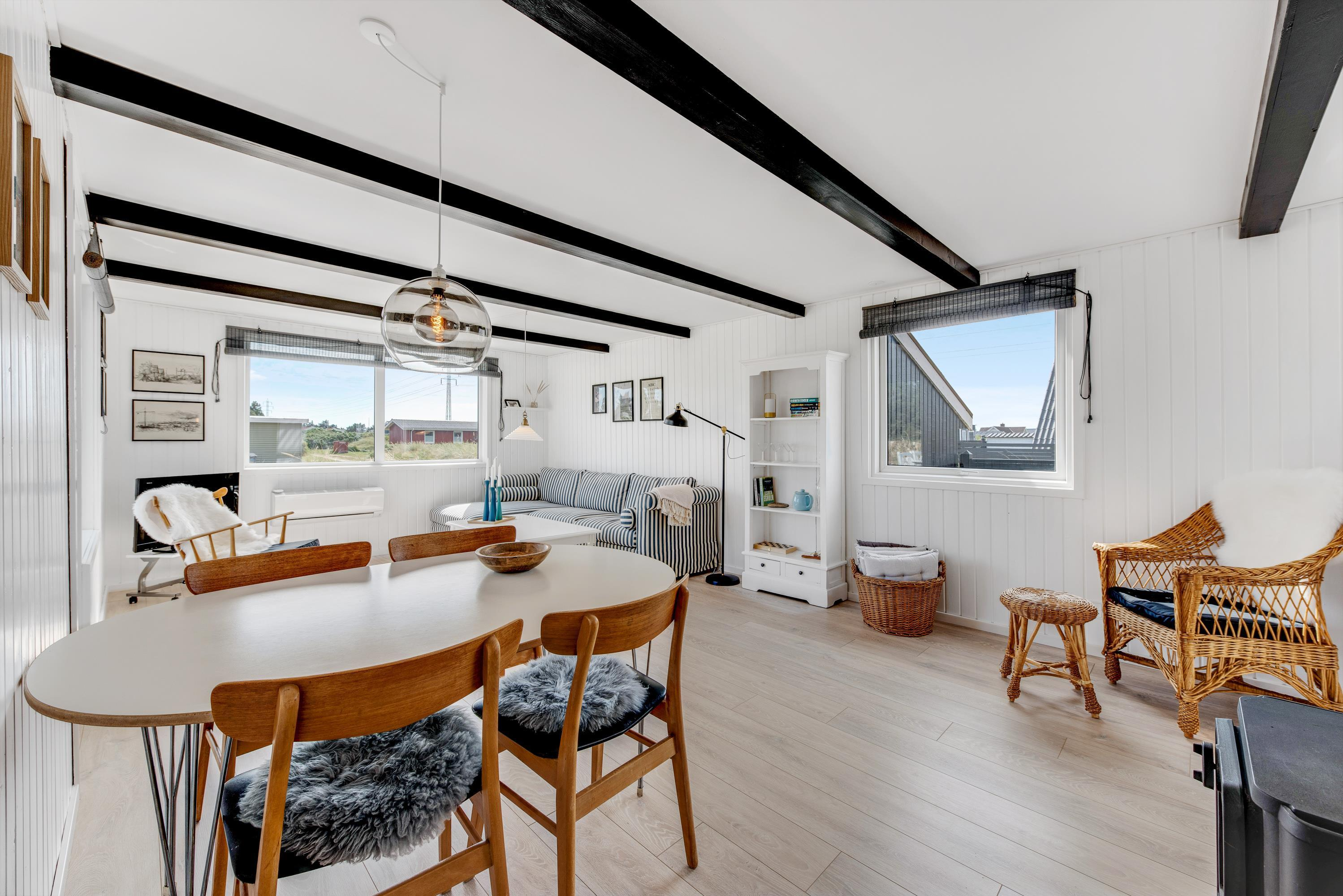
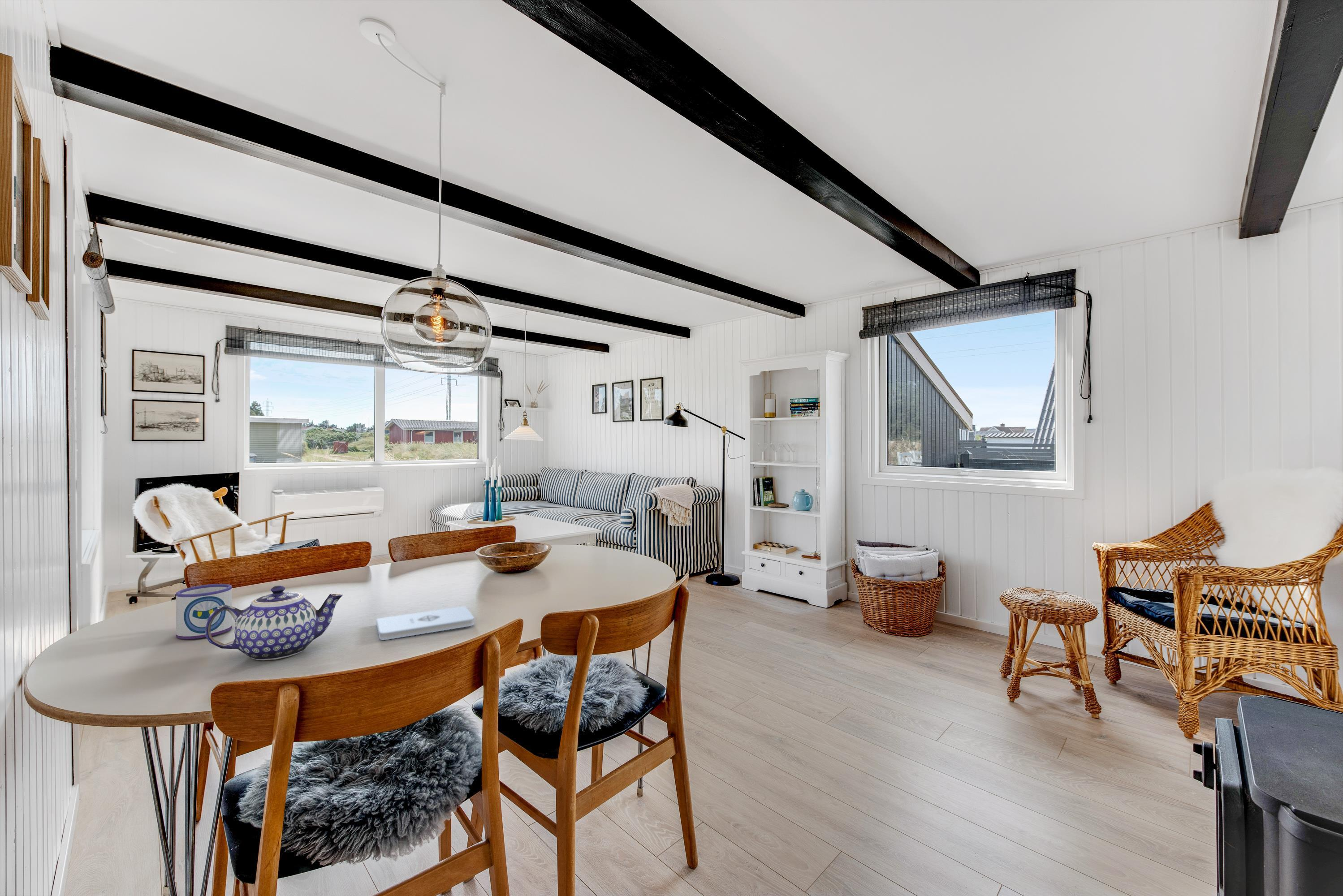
+ teapot [205,585,343,661]
+ notepad [376,605,475,641]
+ mug [175,583,233,640]
